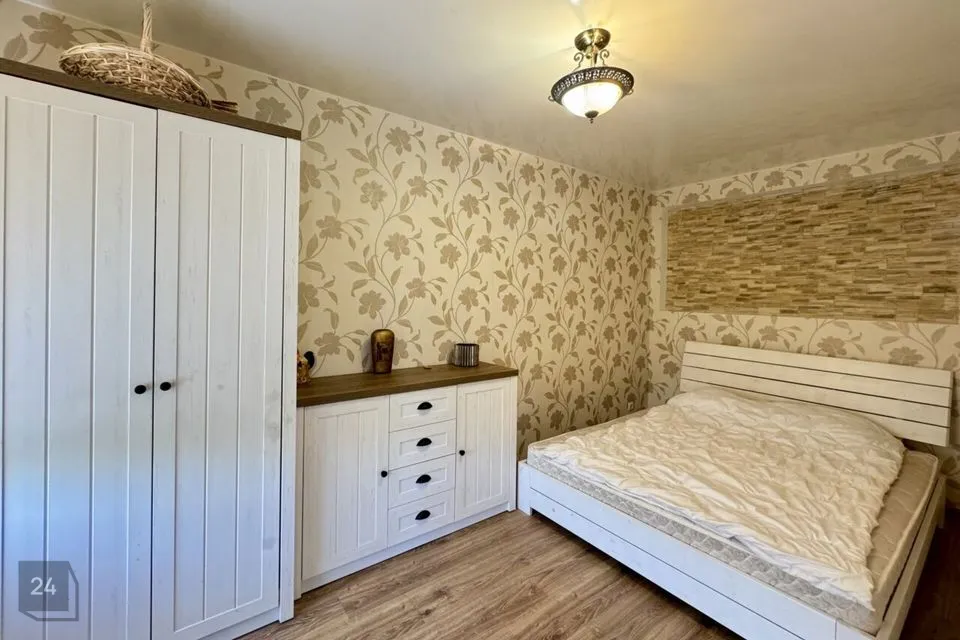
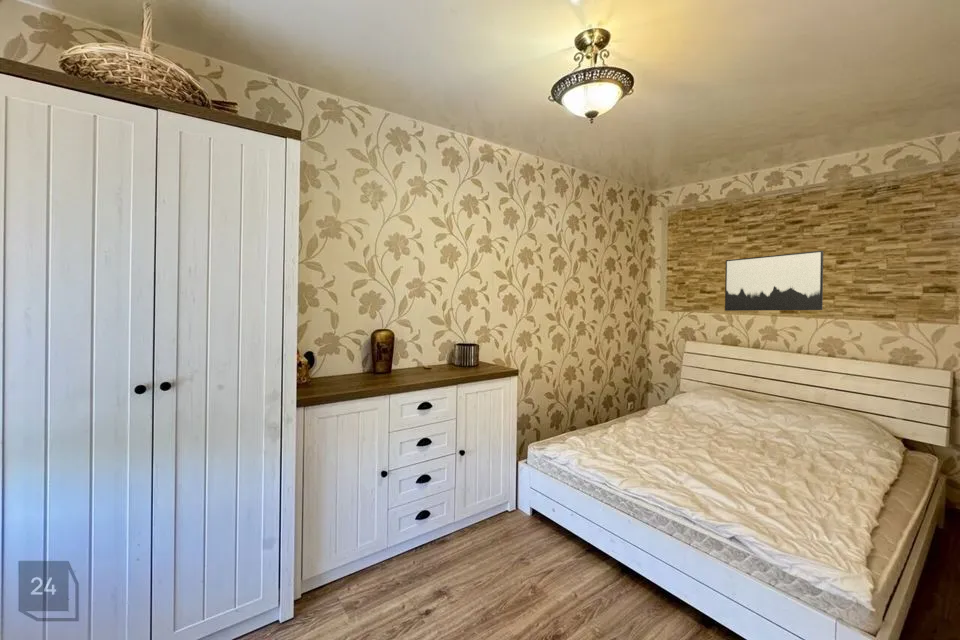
+ wall art [724,250,824,312]
